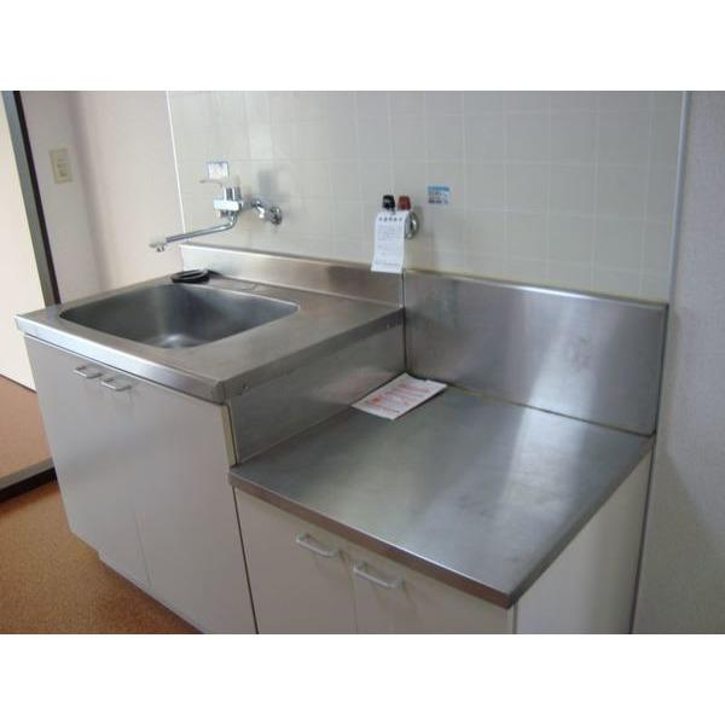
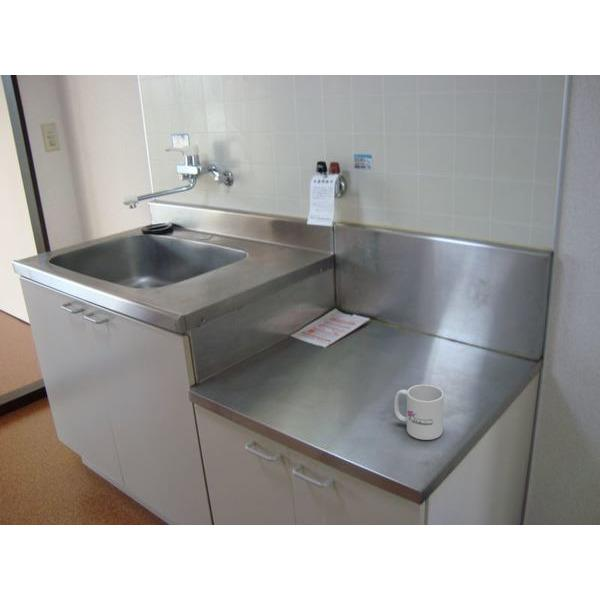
+ mug [393,384,445,441]
